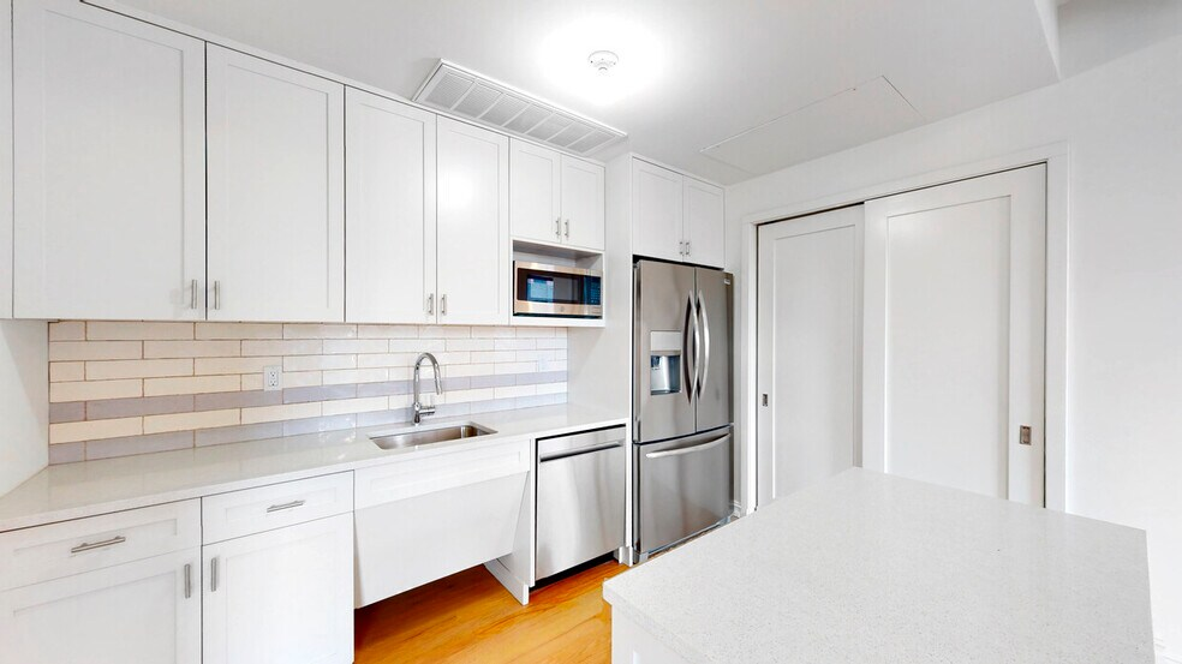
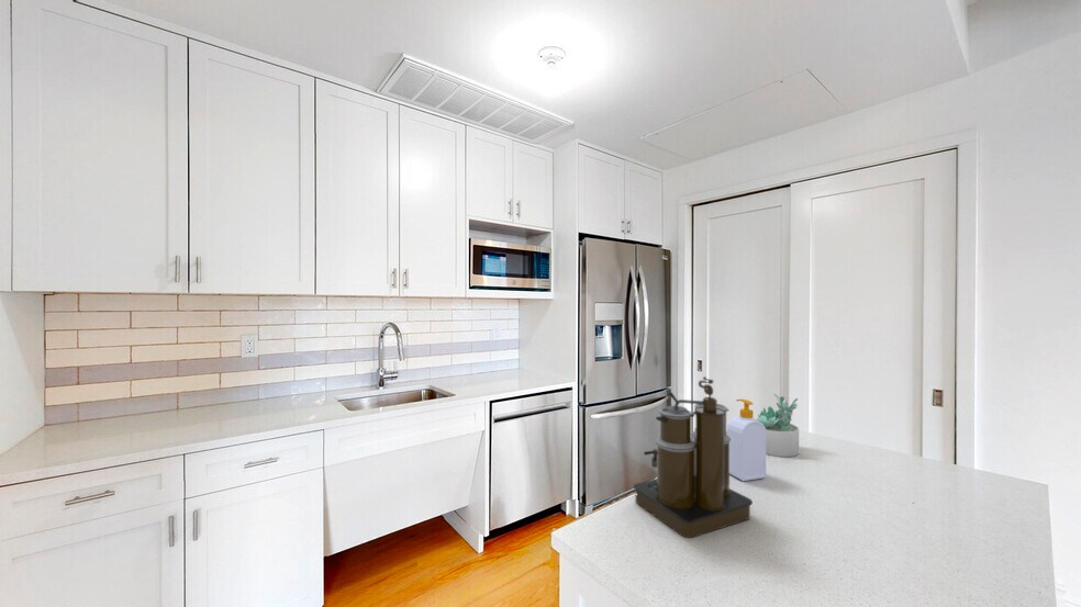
+ soap bottle [726,398,767,482]
+ succulent plant [754,393,800,458]
+ coffee maker [633,375,754,539]
